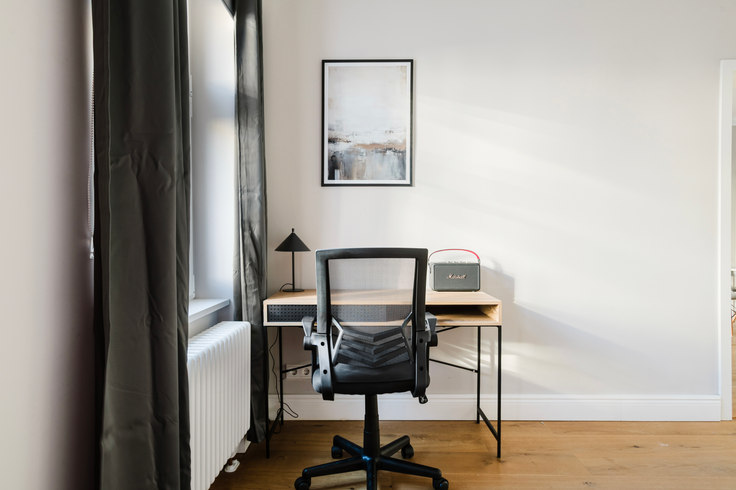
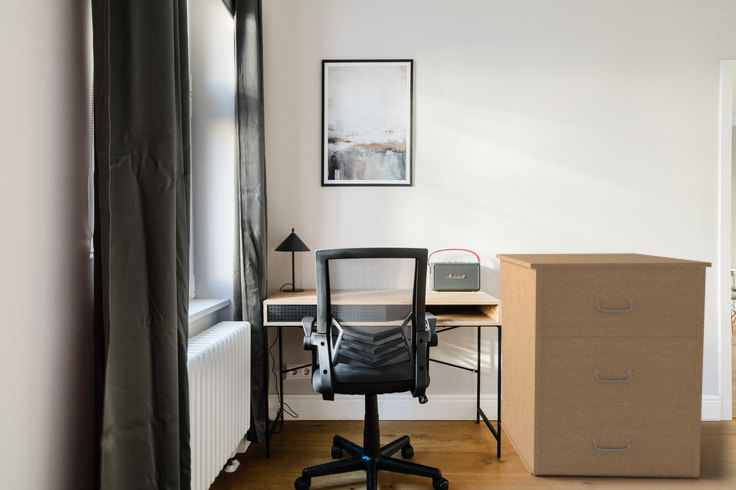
+ filing cabinet [495,252,713,479]
